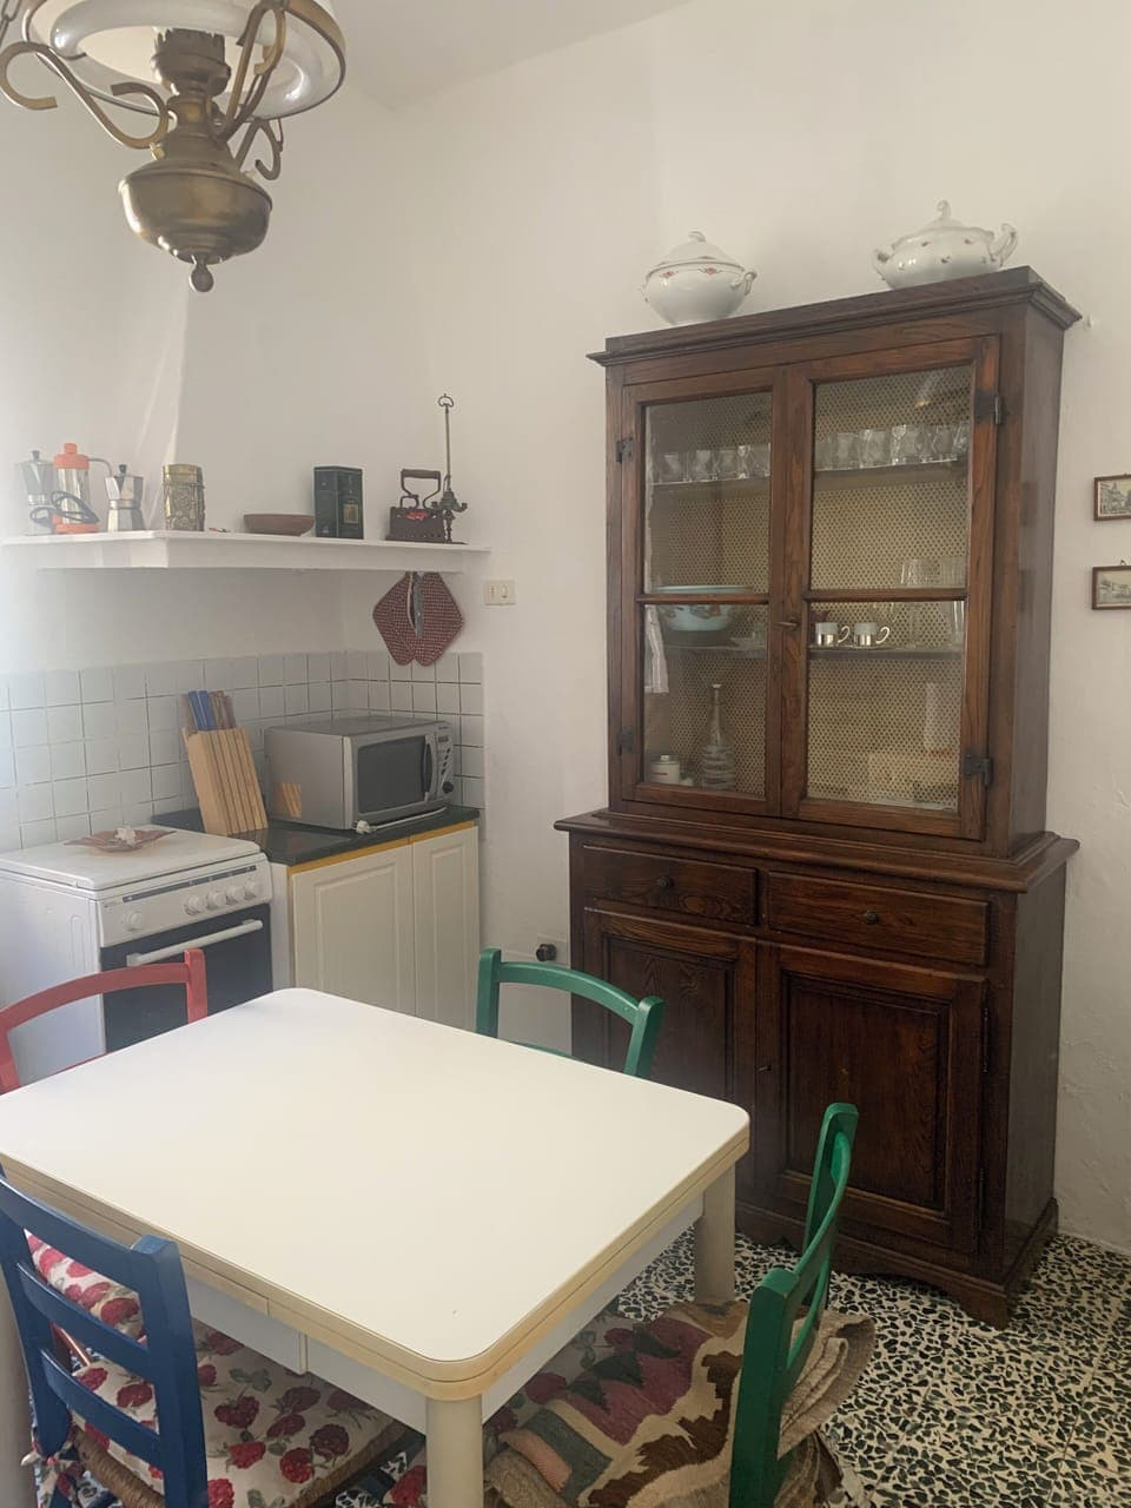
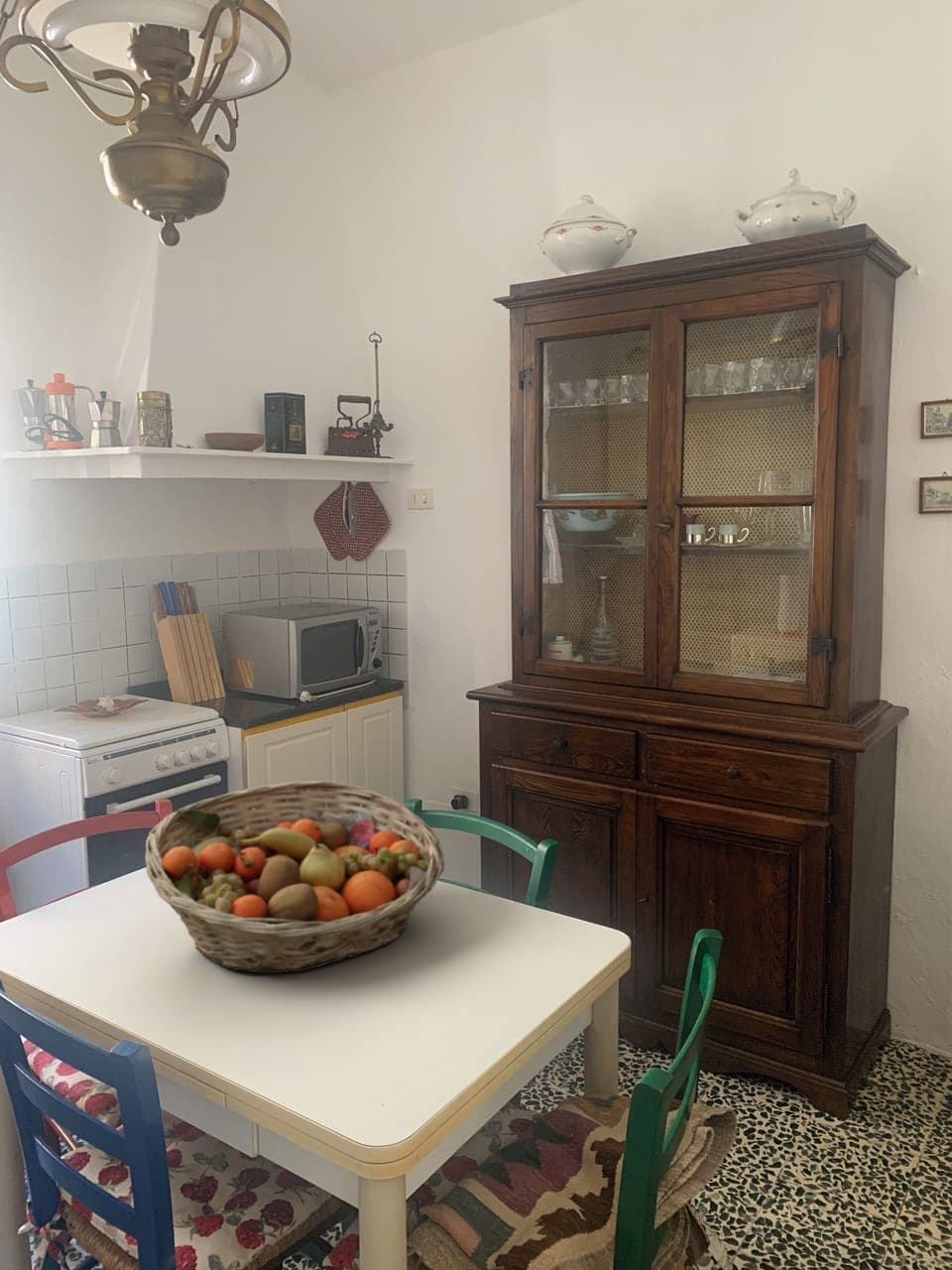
+ fruit basket [145,780,446,974]
